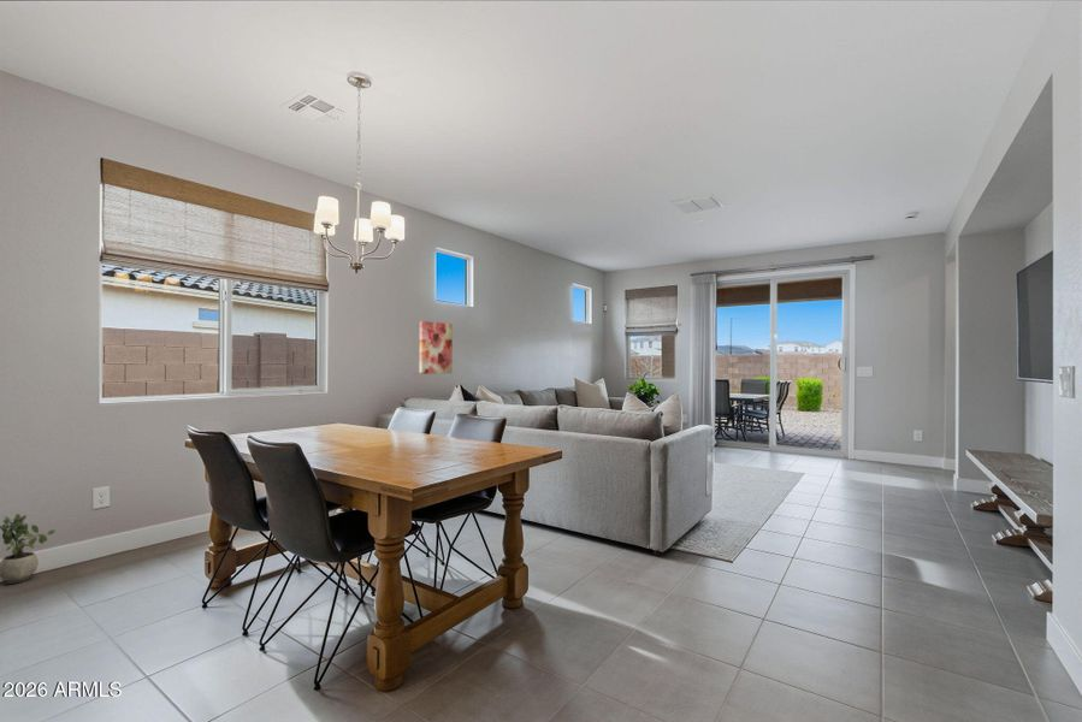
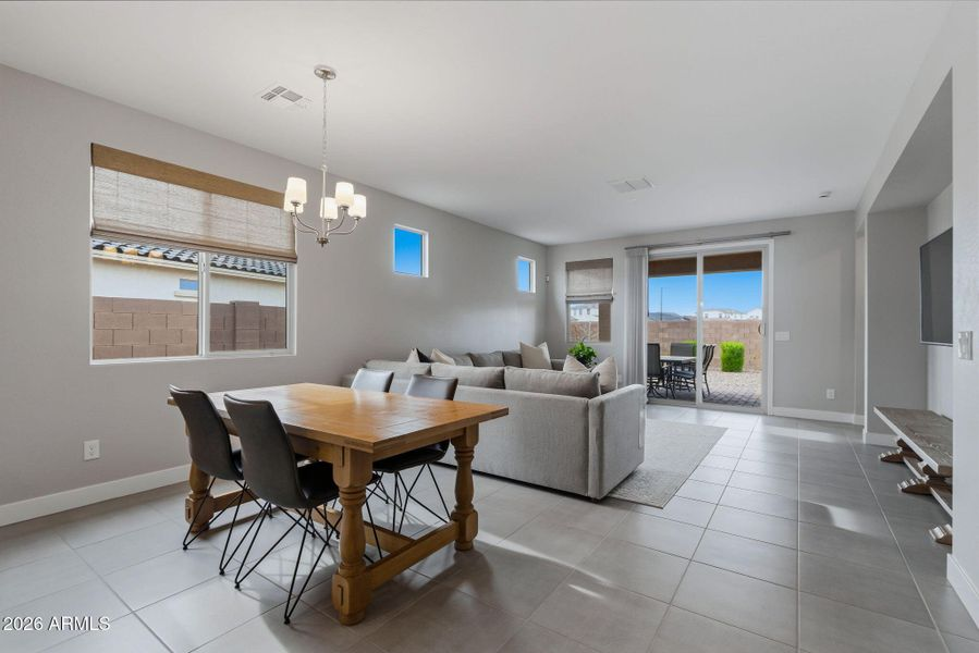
- wall art [419,320,454,375]
- potted plant [0,513,57,585]
